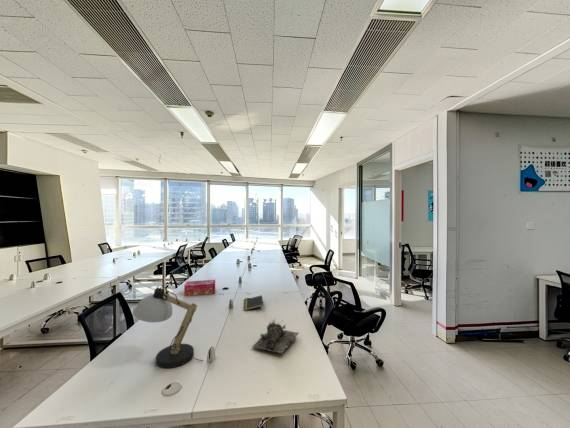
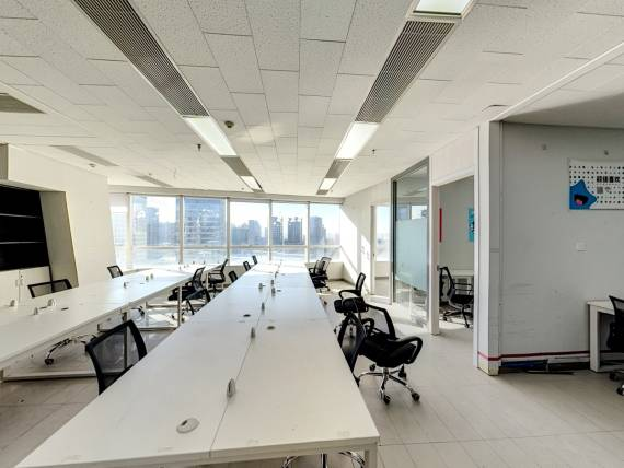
- desk lamp [133,285,204,369]
- plant [251,316,300,354]
- tissue box [183,279,216,297]
- notepad [243,294,264,312]
